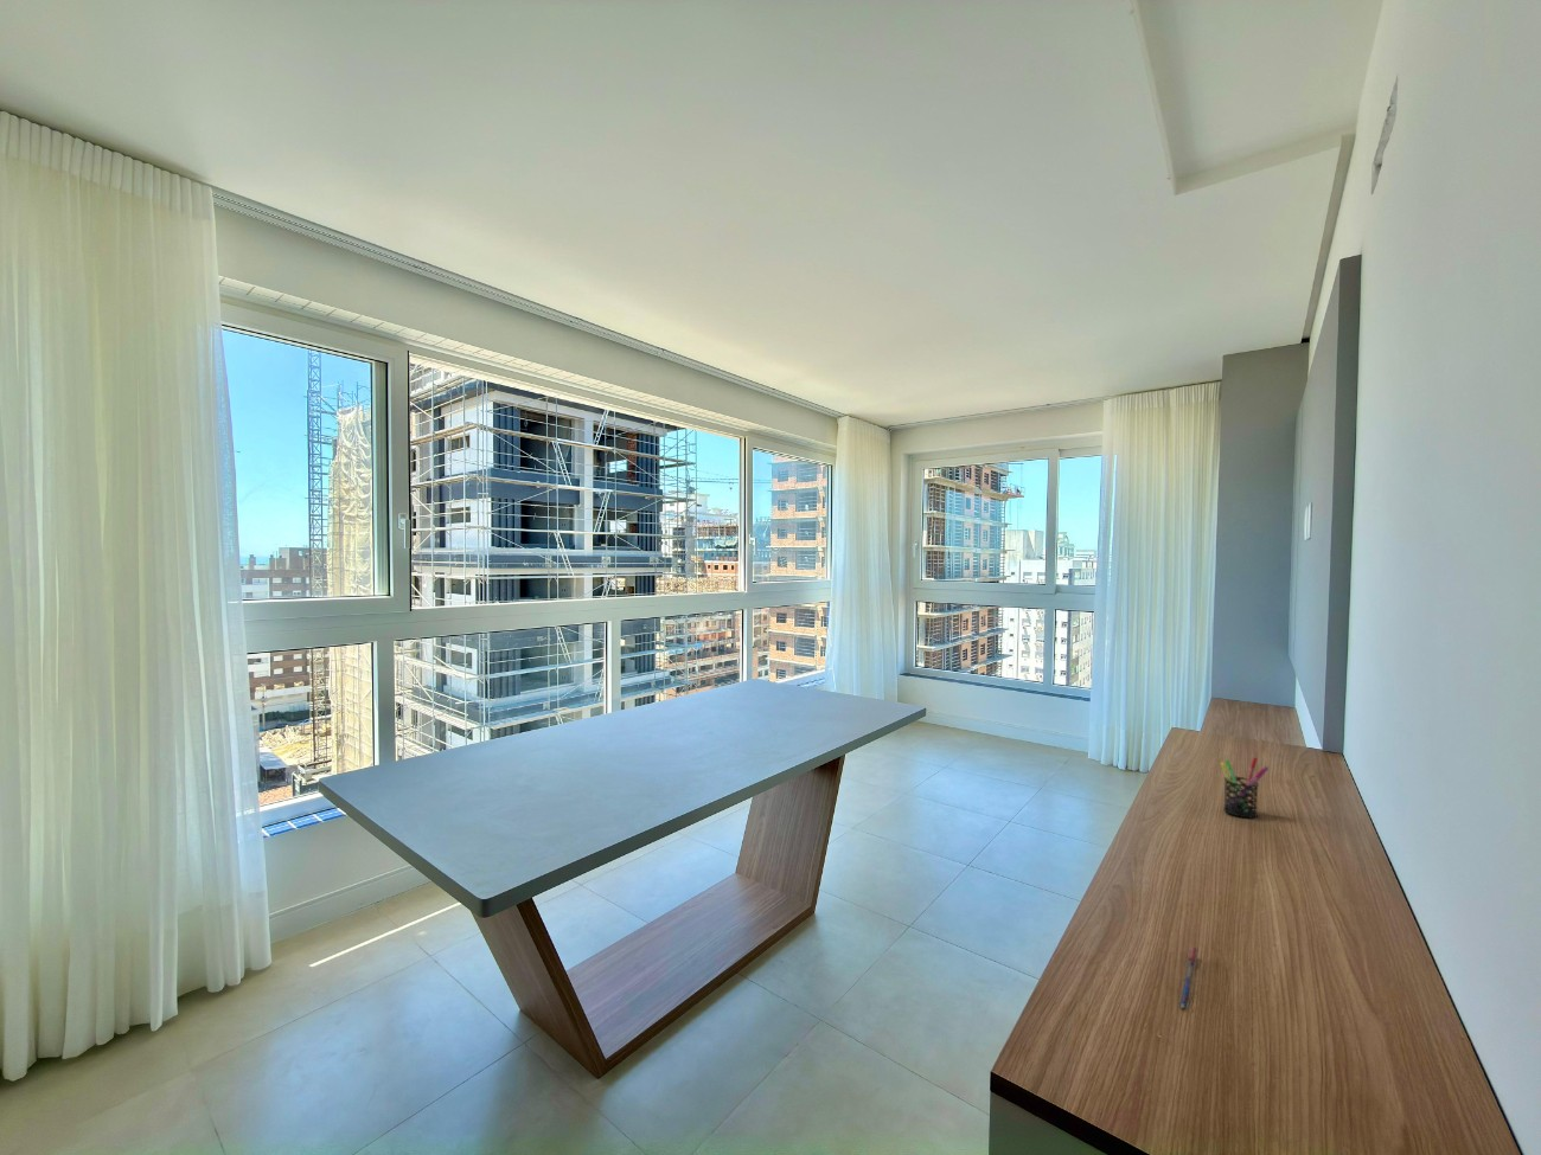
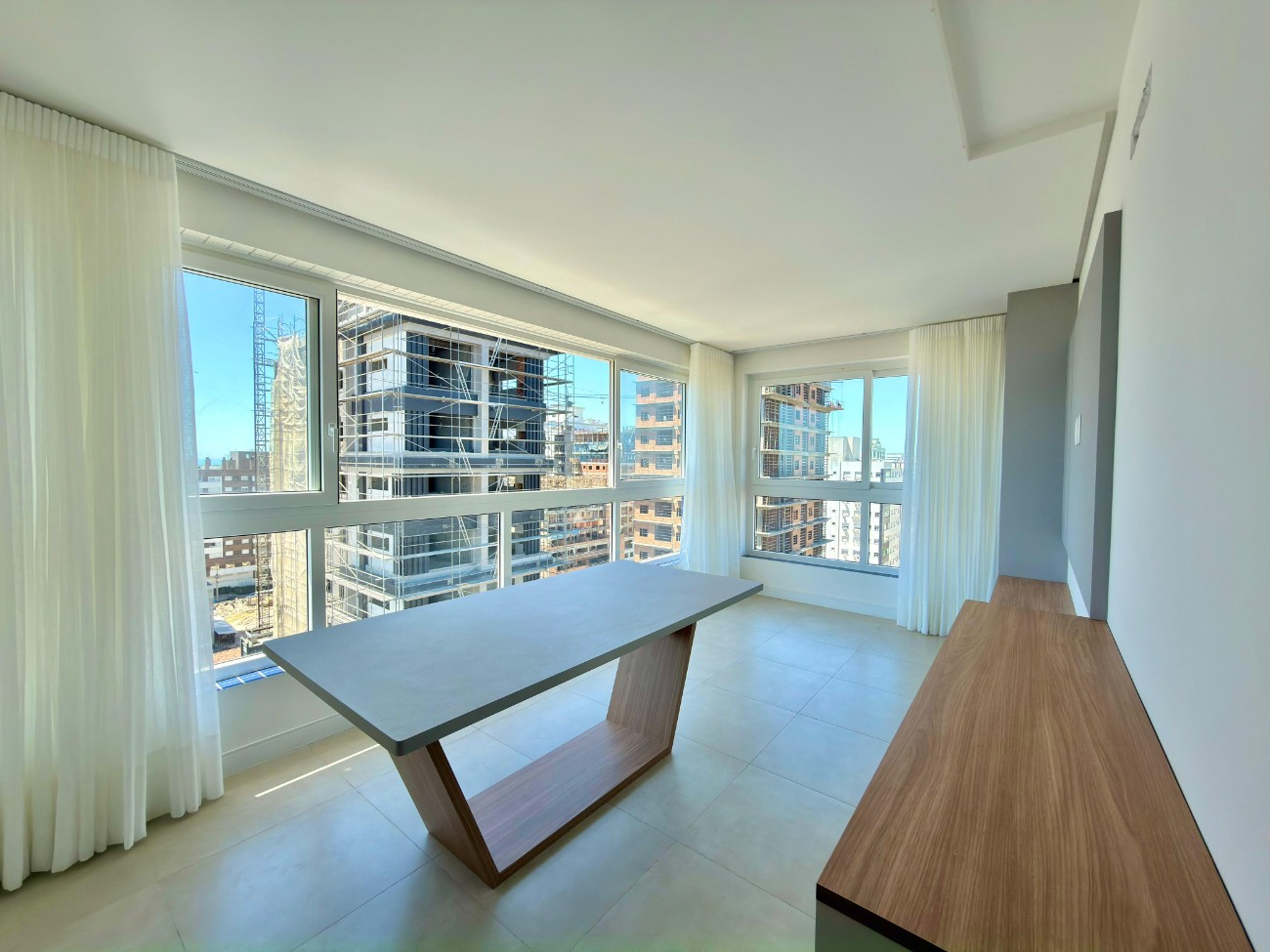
- pen holder [1219,756,1269,820]
- pen [1177,945,1199,1011]
